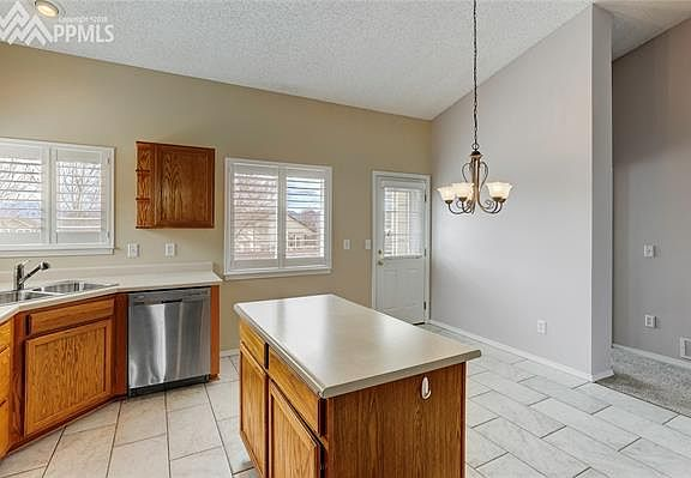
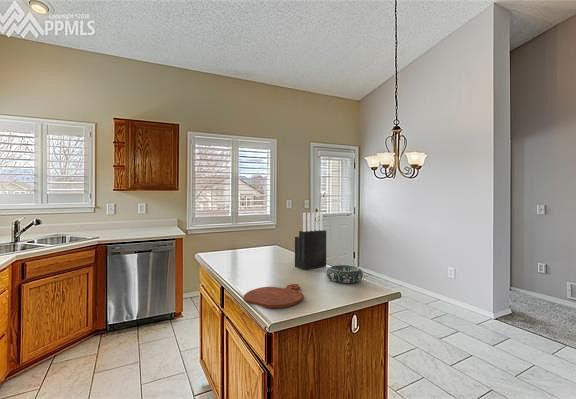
+ decorative bowl [325,264,364,284]
+ knife block [294,211,327,271]
+ cutting board [242,283,305,309]
